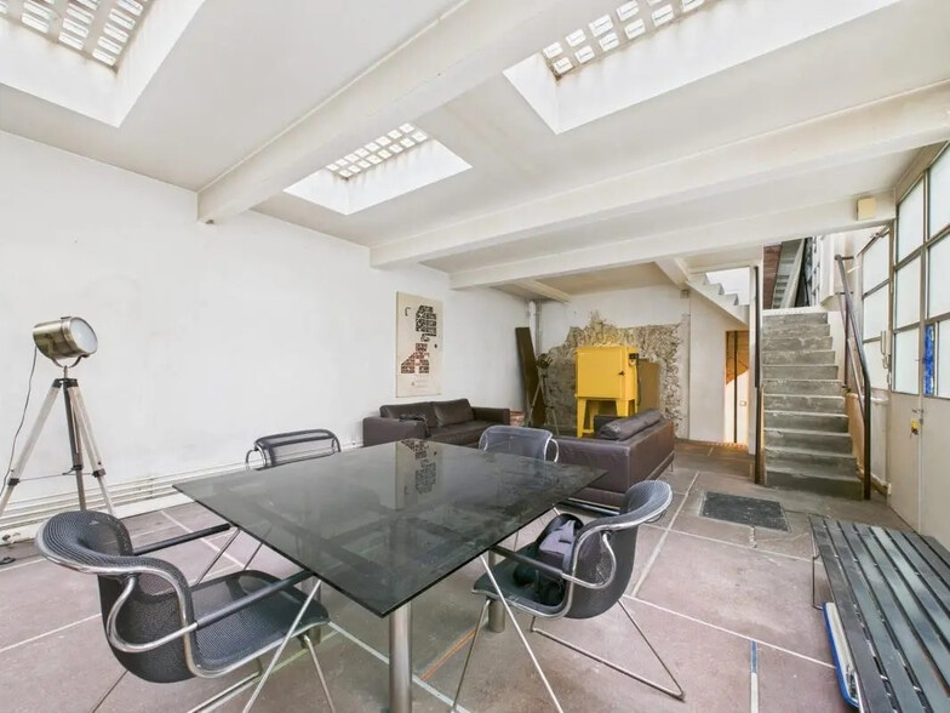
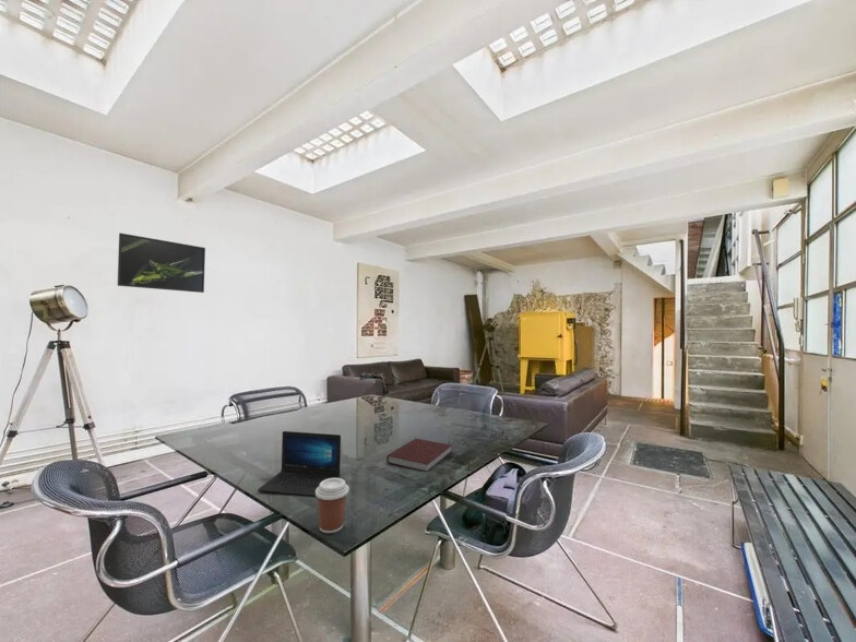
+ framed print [117,233,206,294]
+ laptop [257,430,342,498]
+ coffee cup [314,477,350,534]
+ notebook [385,438,453,473]
